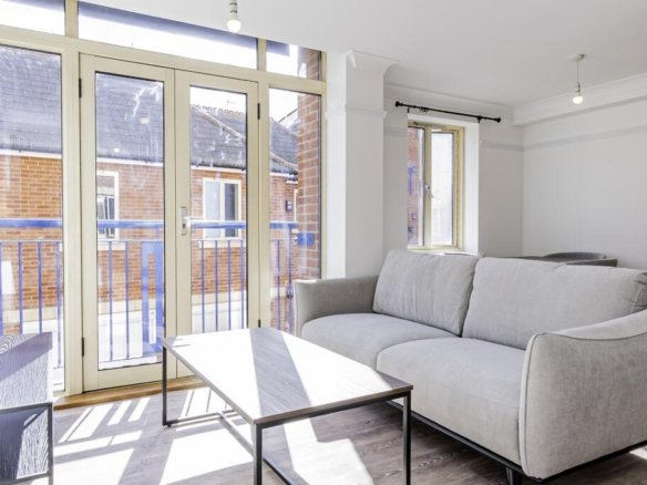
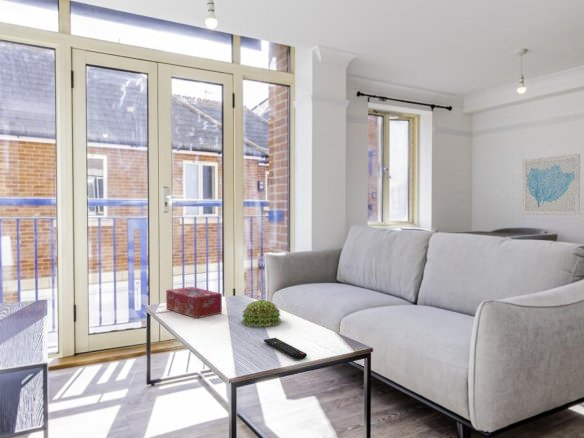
+ decorative ball [241,299,282,328]
+ tissue box [165,286,223,319]
+ wall art [521,152,581,216]
+ remote control [263,337,308,361]
